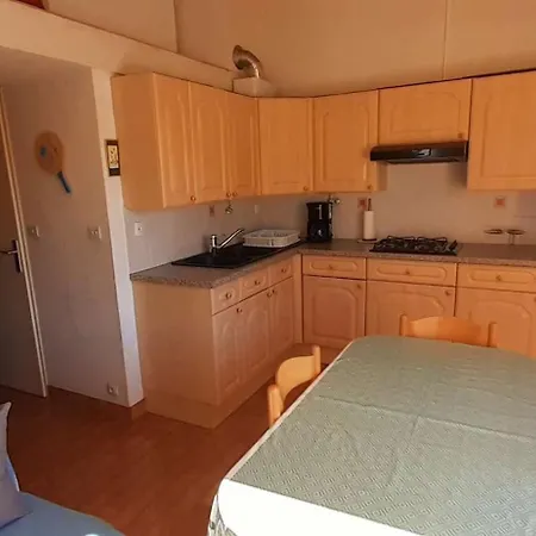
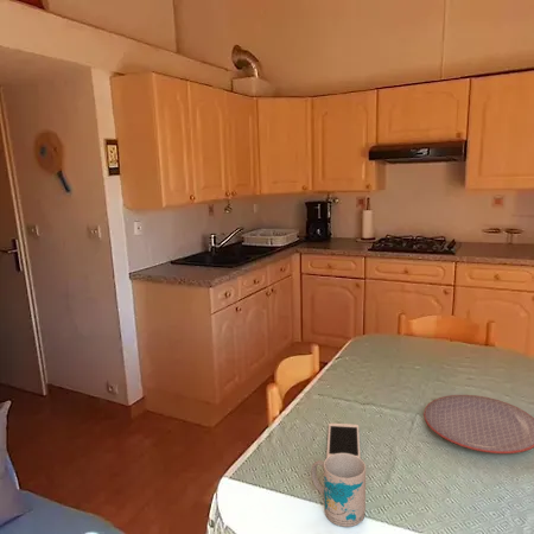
+ cell phone [325,422,362,458]
+ mug [310,453,367,528]
+ plate [422,394,534,454]
